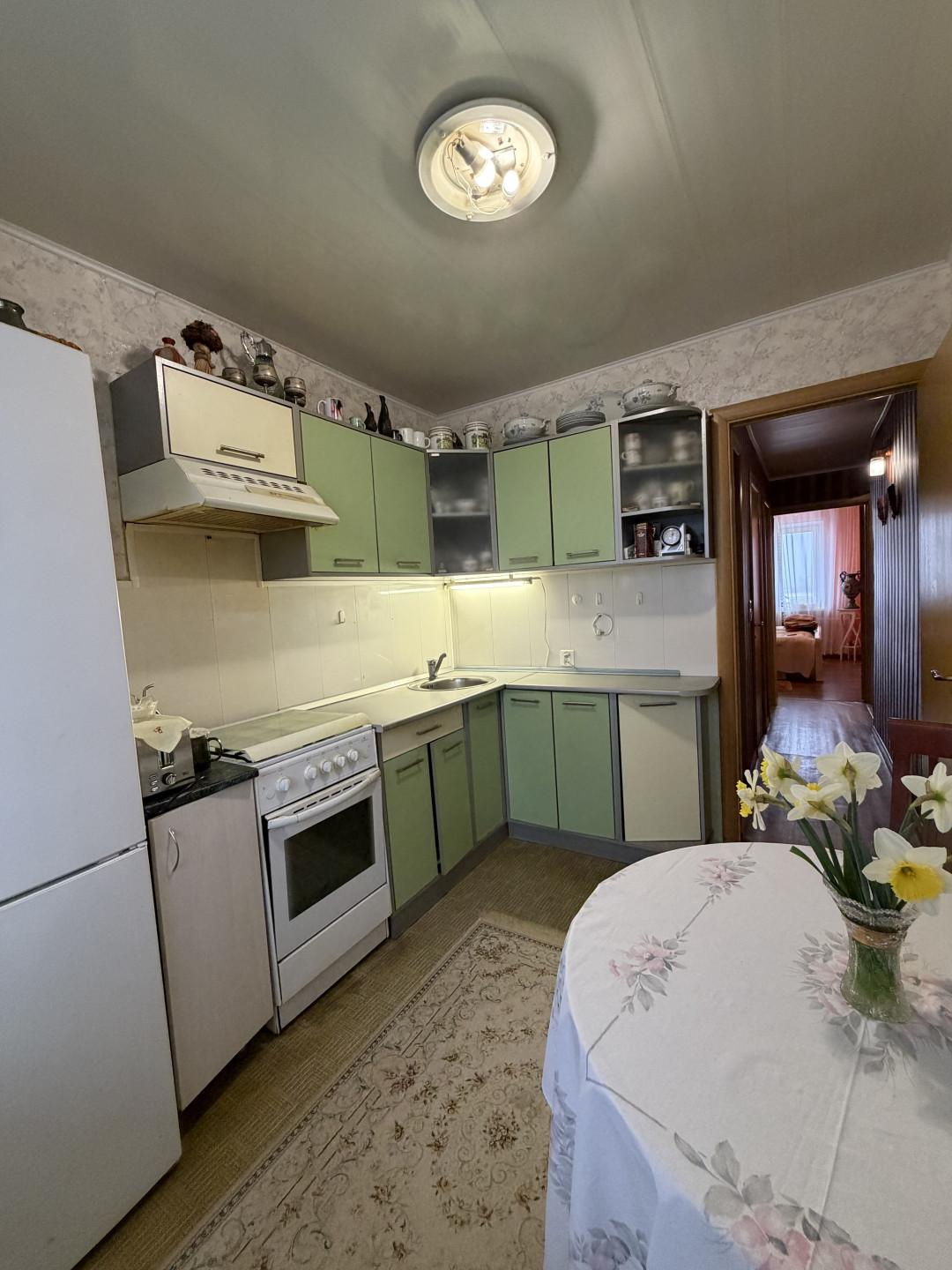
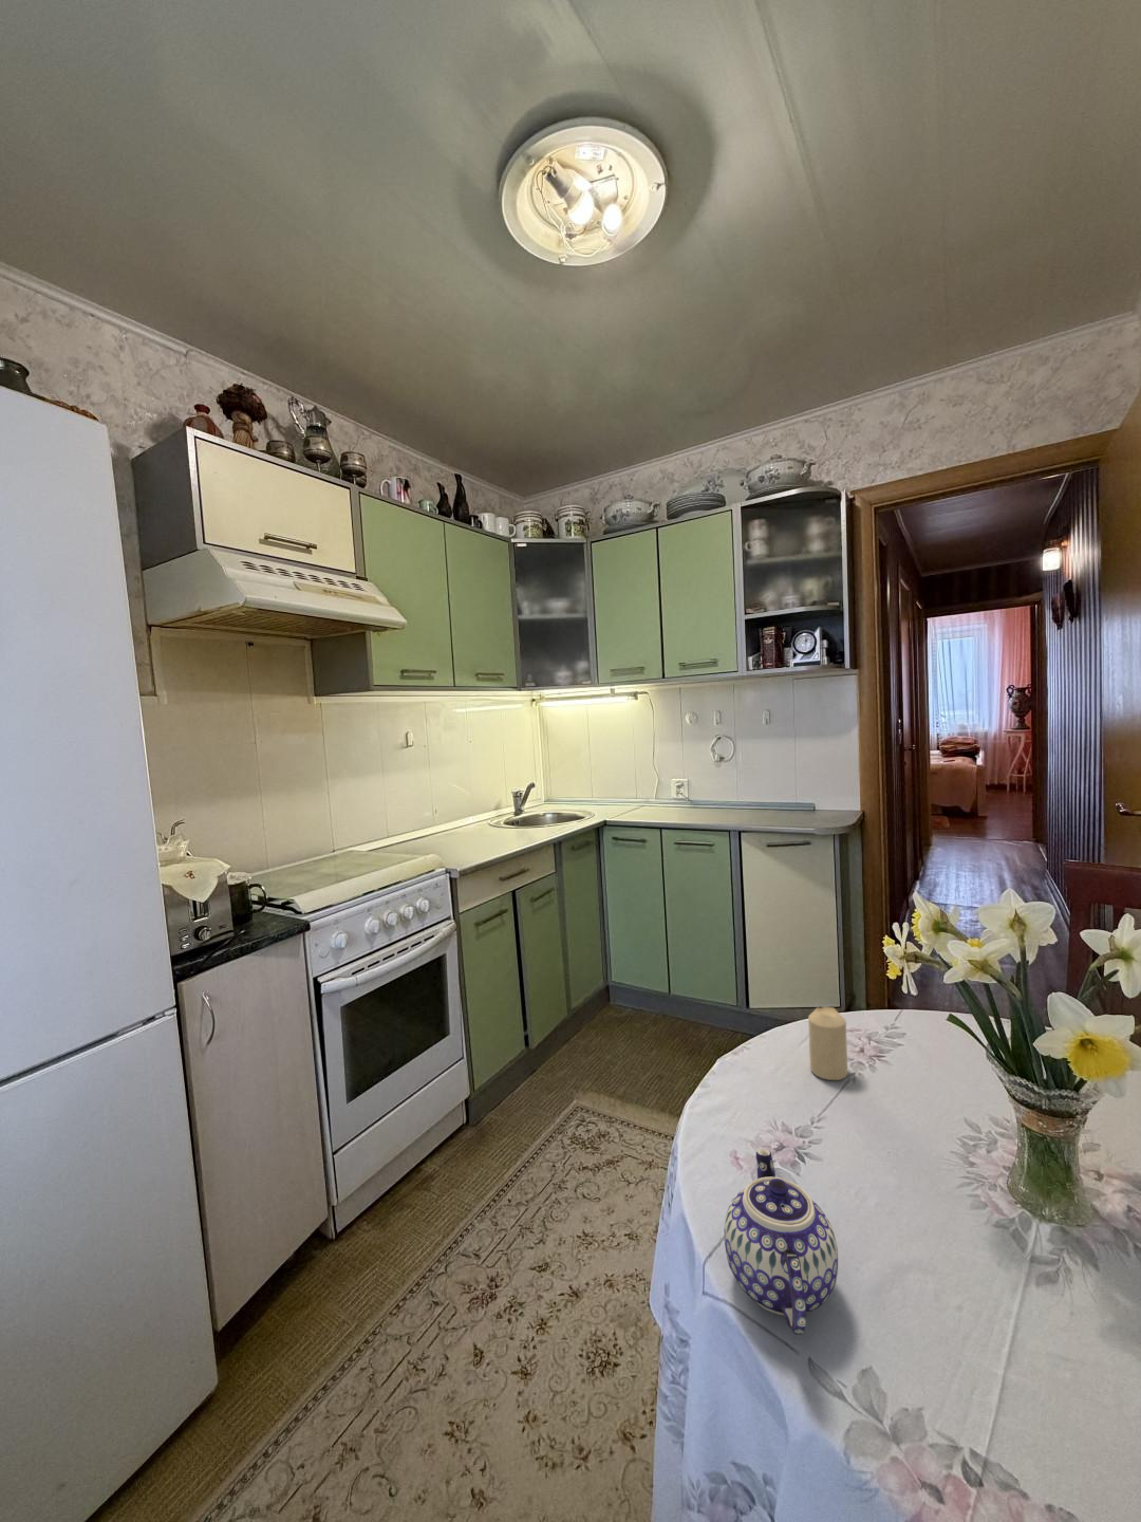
+ candle [807,1005,849,1081]
+ teapot [723,1148,839,1336]
